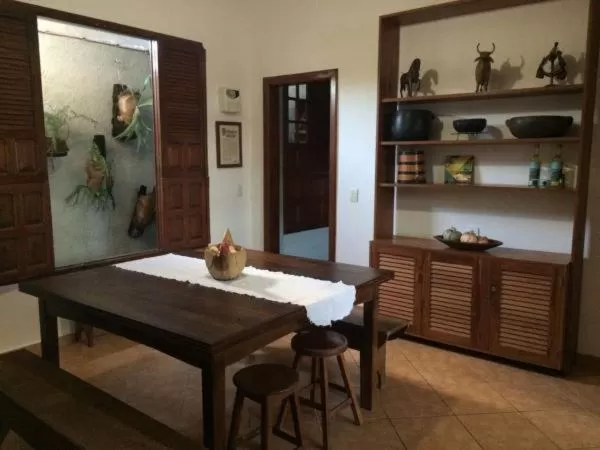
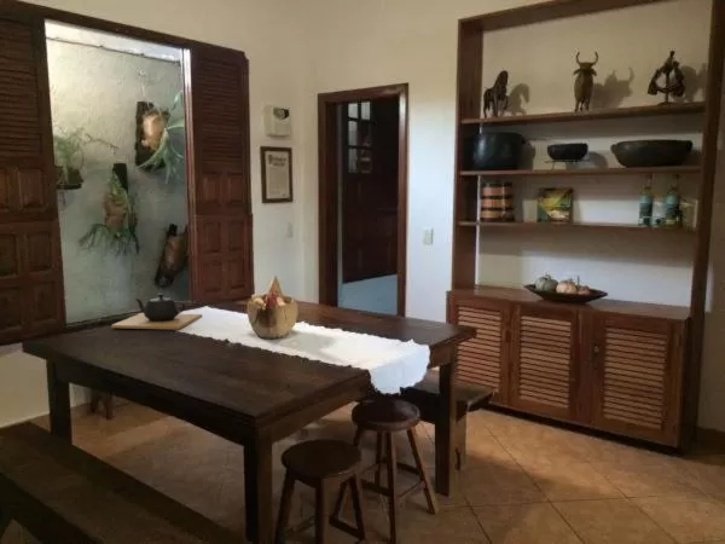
+ teapot [110,293,203,331]
